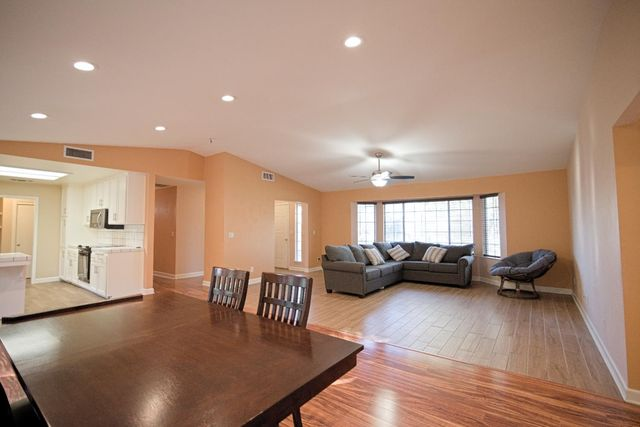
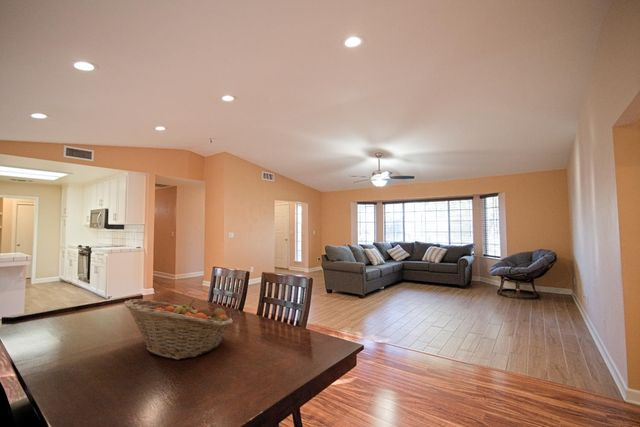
+ fruit basket [123,298,234,361]
